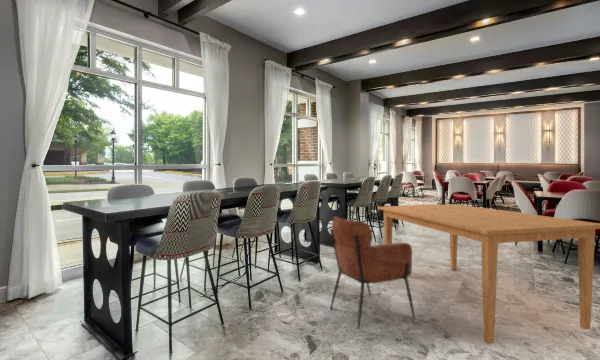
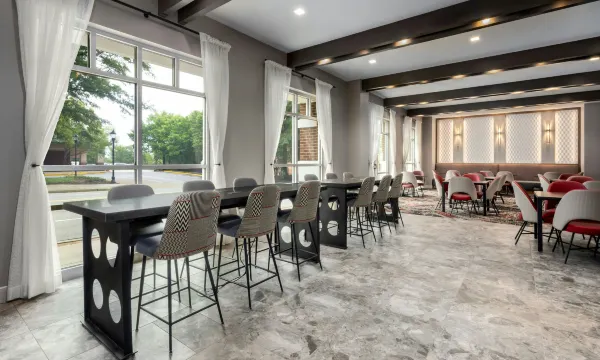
- dining table [377,203,600,345]
- chair [329,215,416,330]
